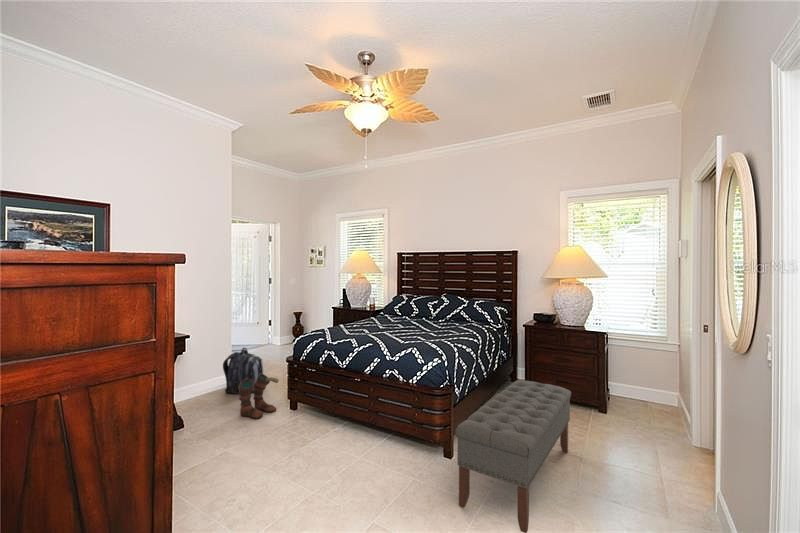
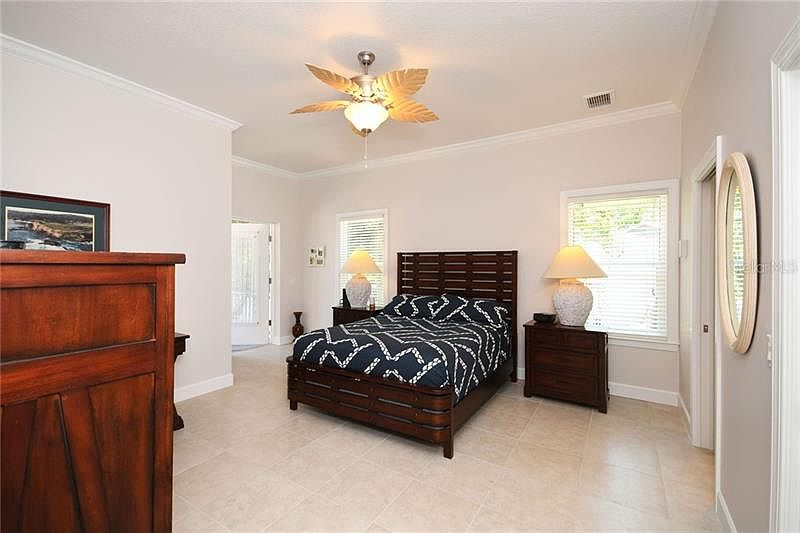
- bench [454,379,572,533]
- boots [238,373,280,420]
- backpack [222,347,264,395]
